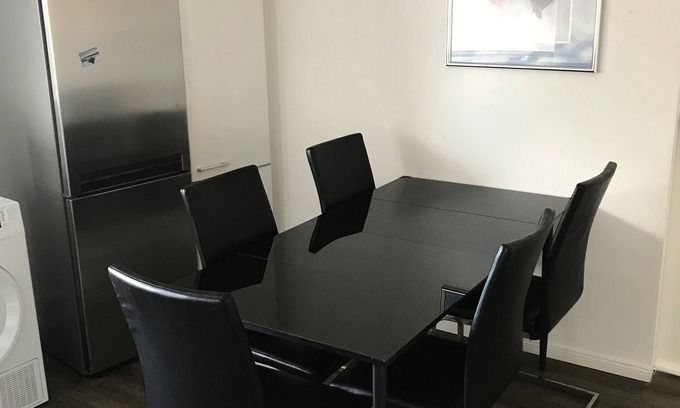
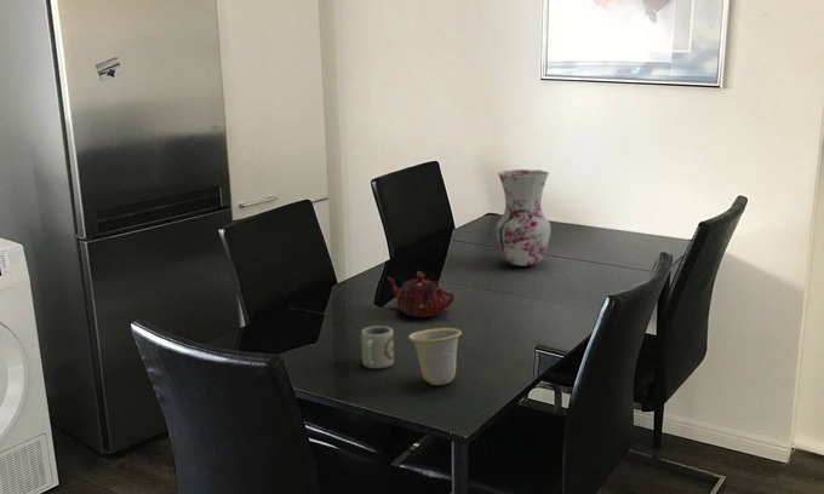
+ vase [494,168,551,268]
+ cup [360,324,395,369]
+ teapot [387,270,456,318]
+ cup [407,327,463,386]
